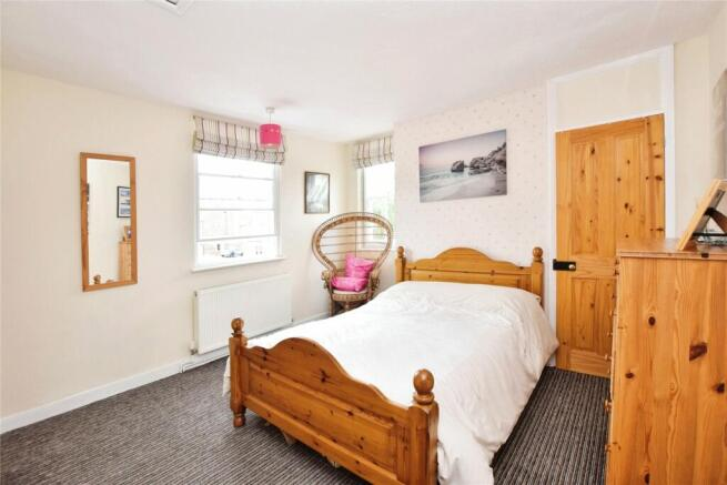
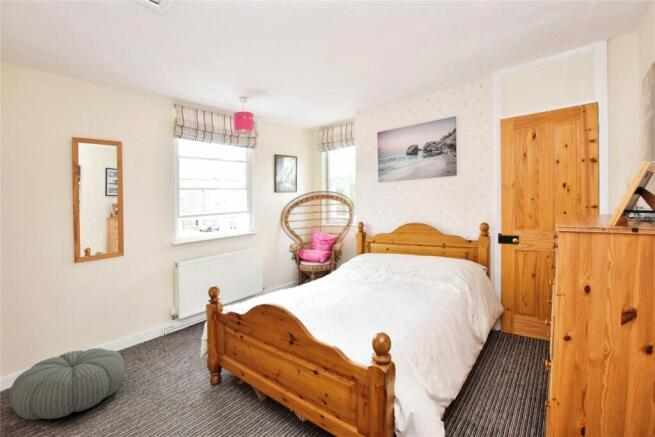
+ pouf [8,347,126,420]
